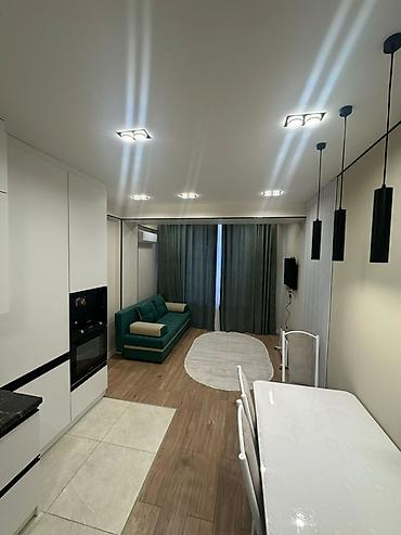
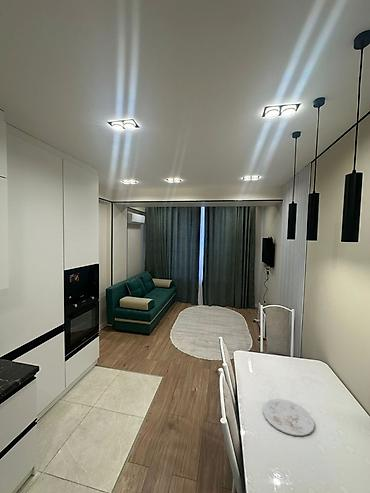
+ plate [262,398,315,437]
